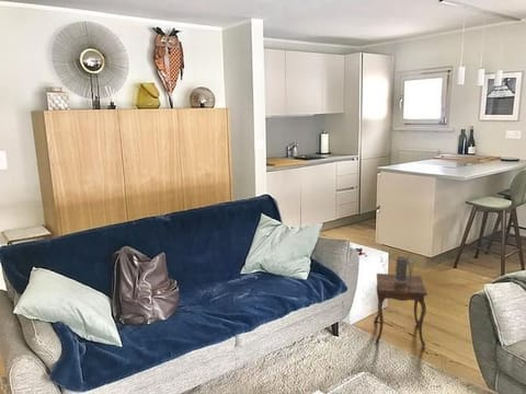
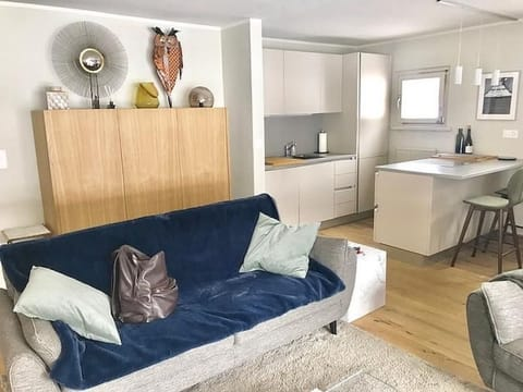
- side table [374,253,428,347]
